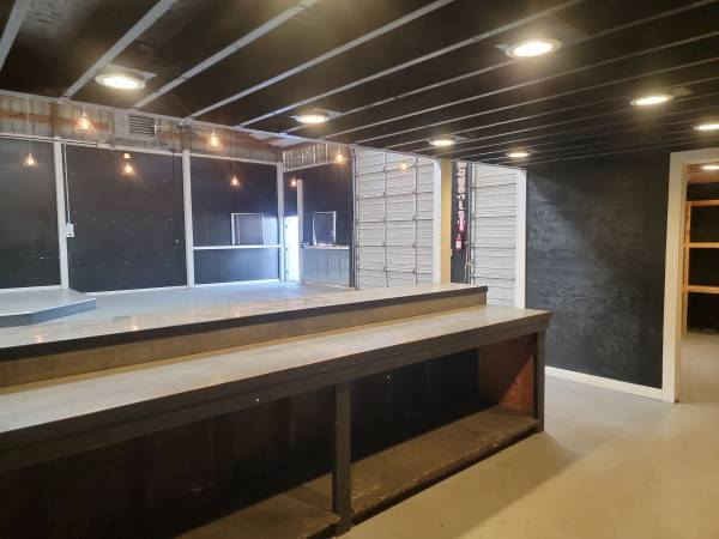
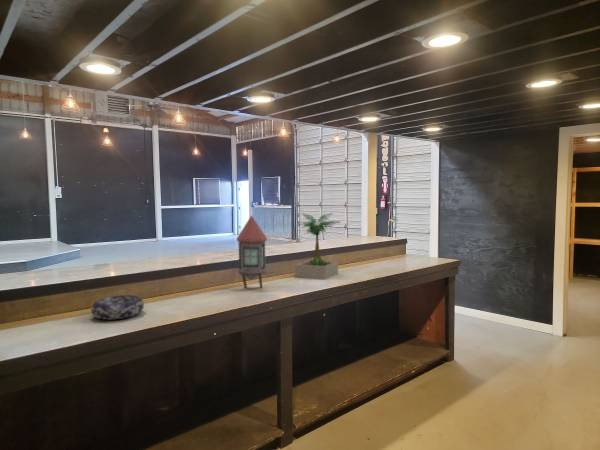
+ lantern [236,214,268,289]
+ decorative bowl [90,294,145,321]
+ potted plant [294,212,341,281]
